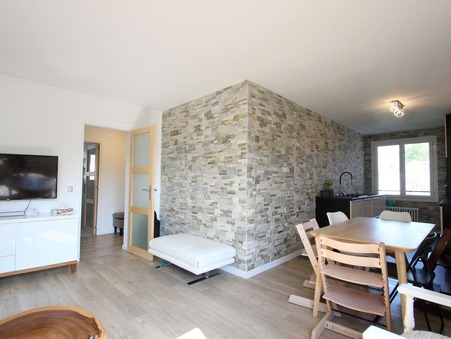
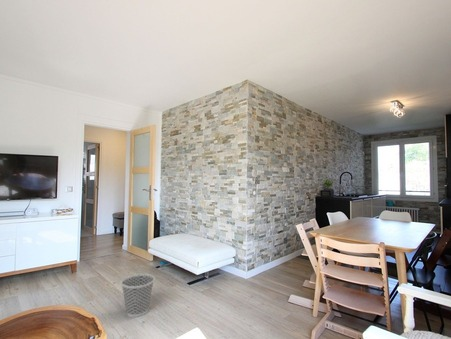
+ wastebasket [120,273,155,318]
